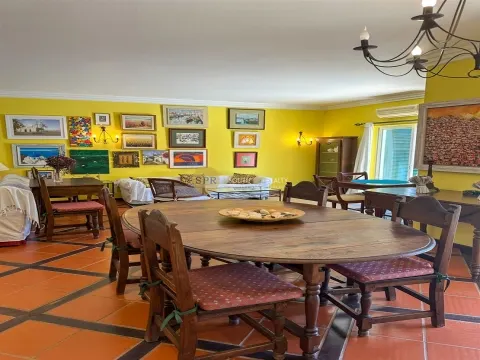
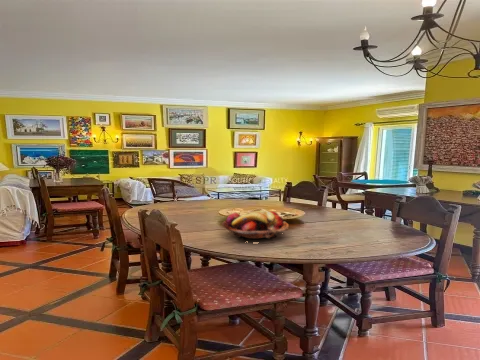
+ fruit basket [220,210,290,244]
